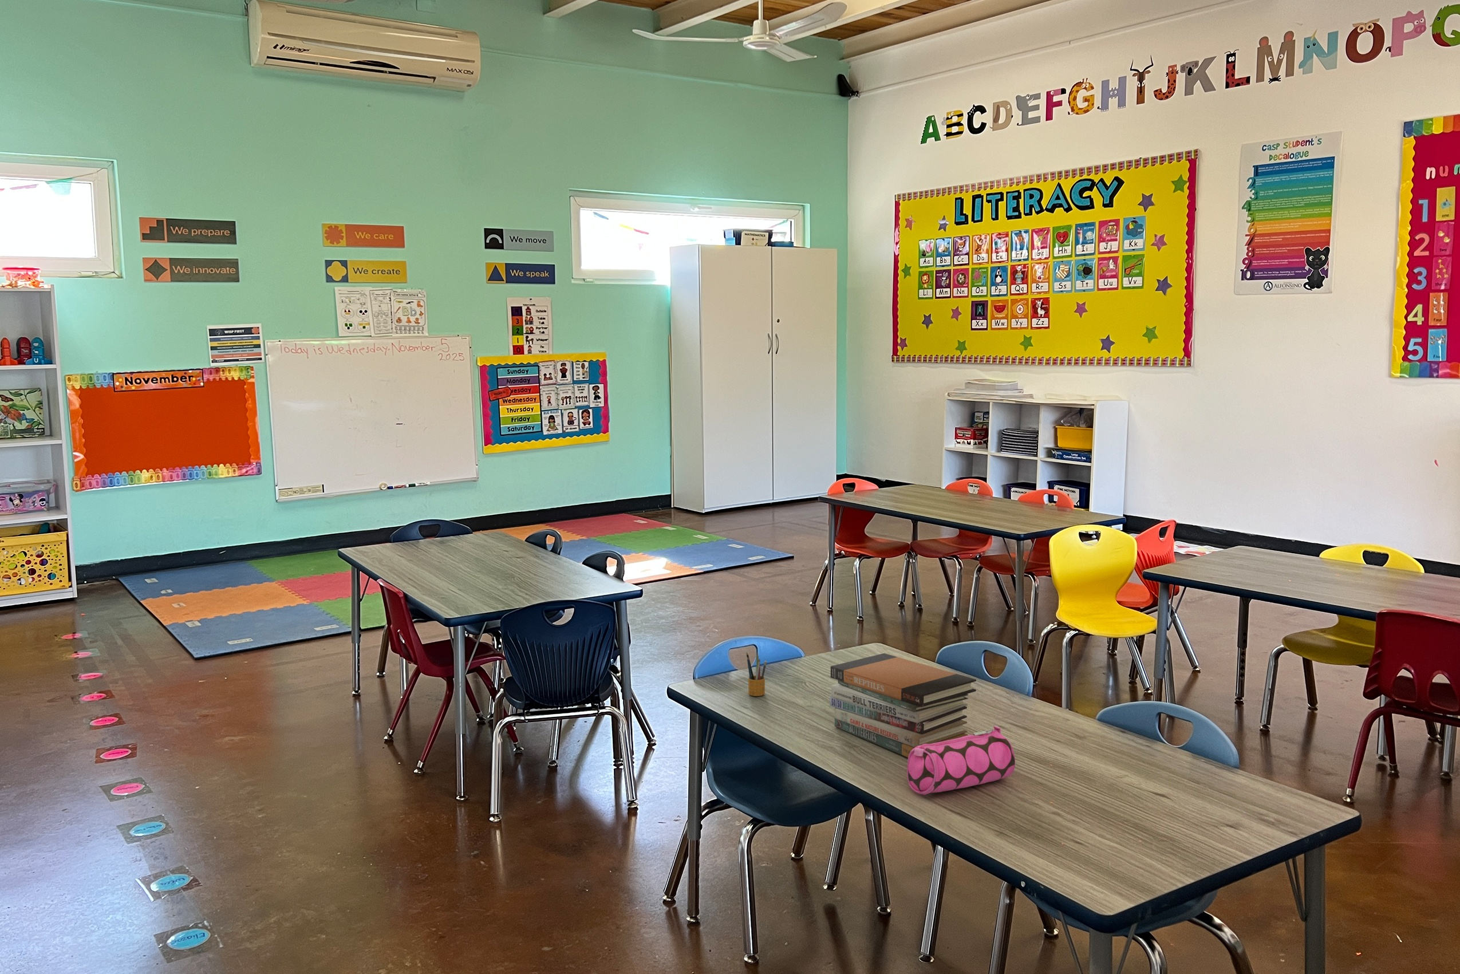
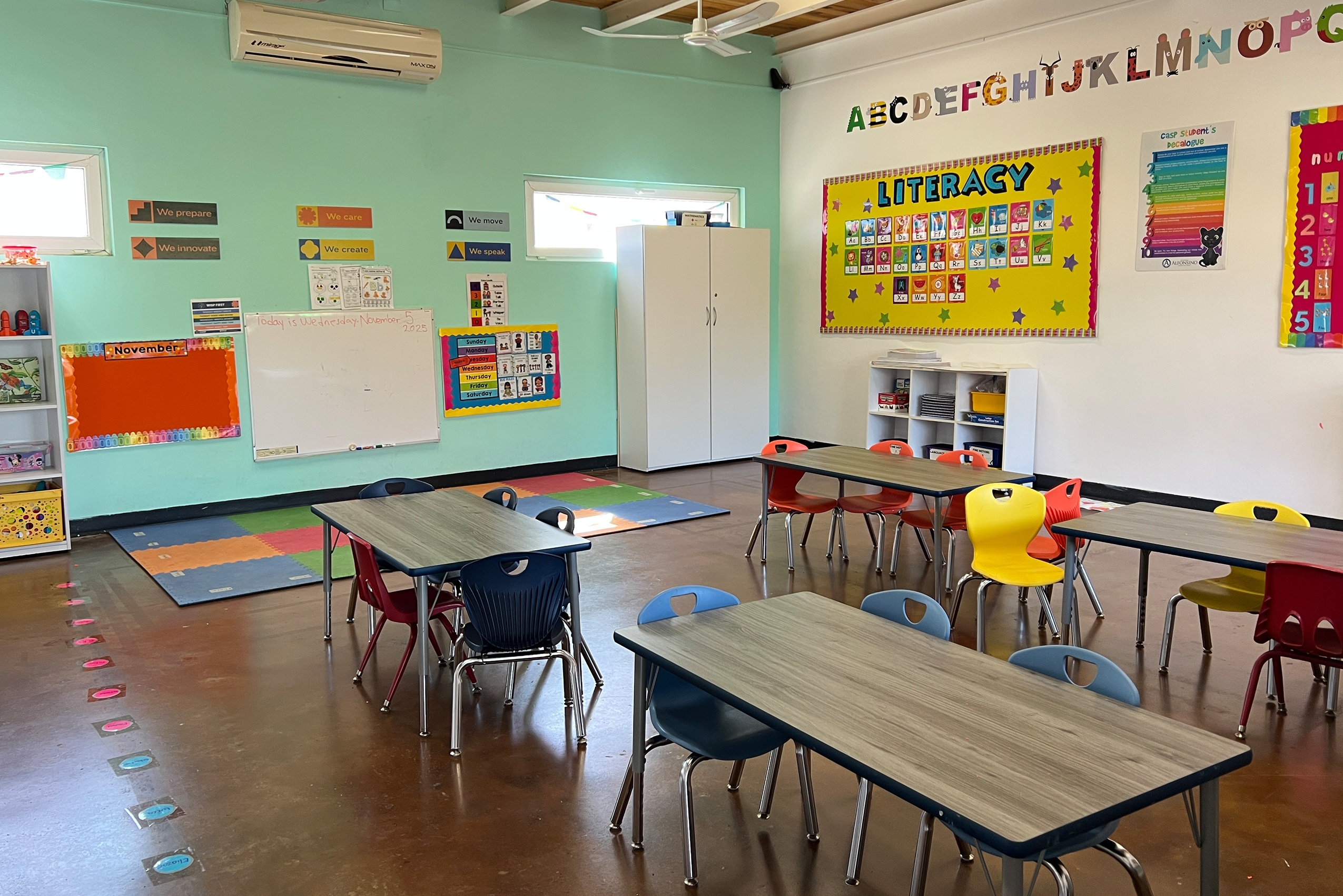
- book stack [829,652,976,758]
- pencil box [746,651,768,697]
- pencil case [907,725,1015,796]
